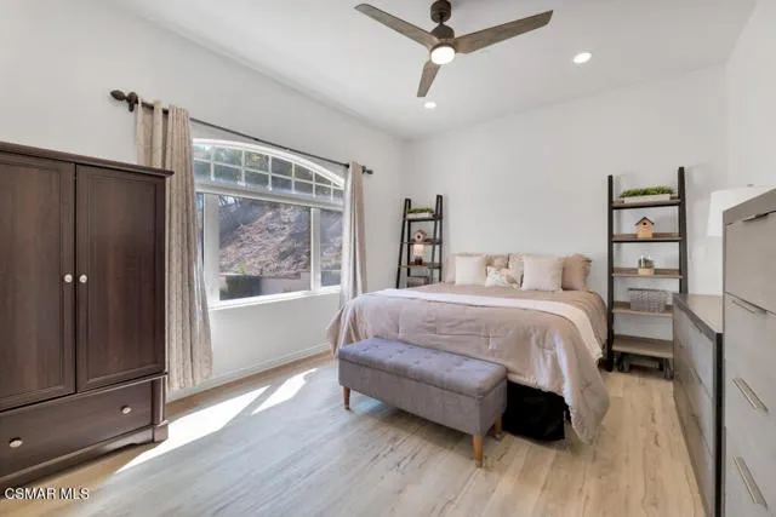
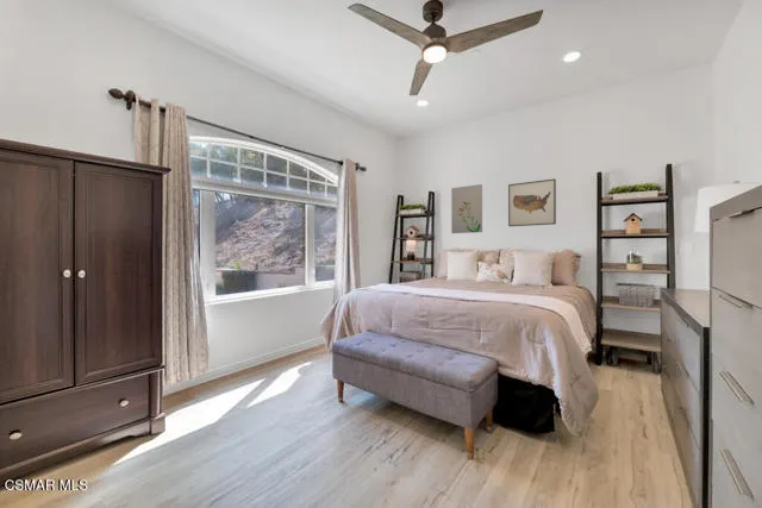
+ wall art [450,183,483,234]
+ wall art [507,177,557,227]
